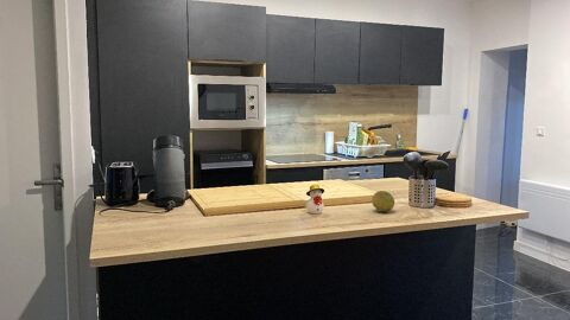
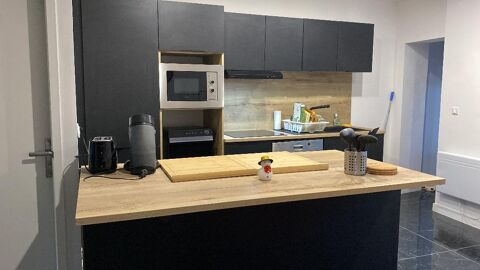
- fruit [370,190,395,213]
